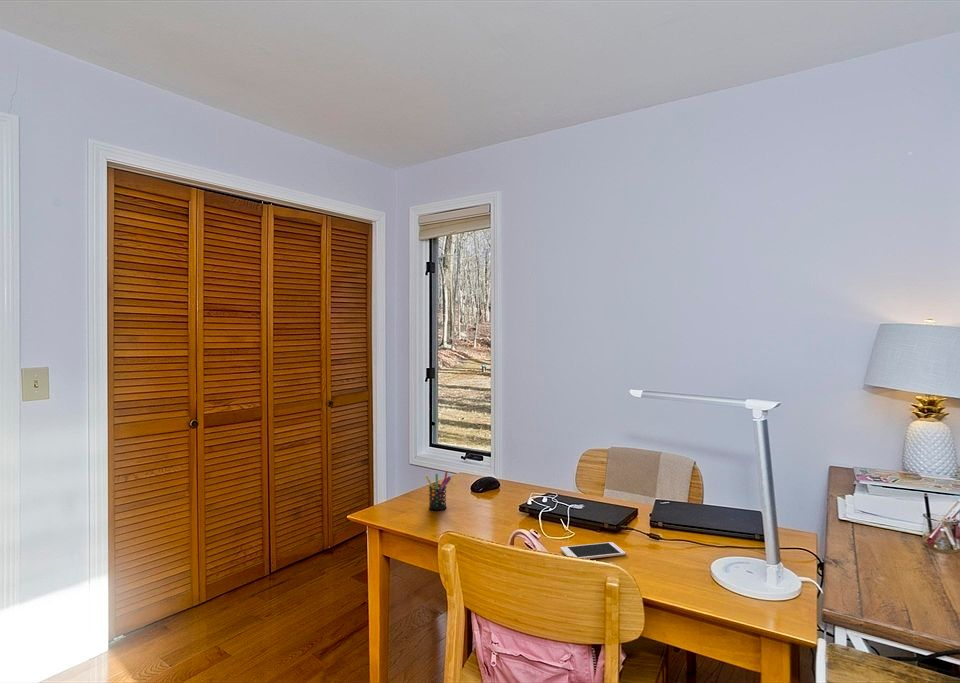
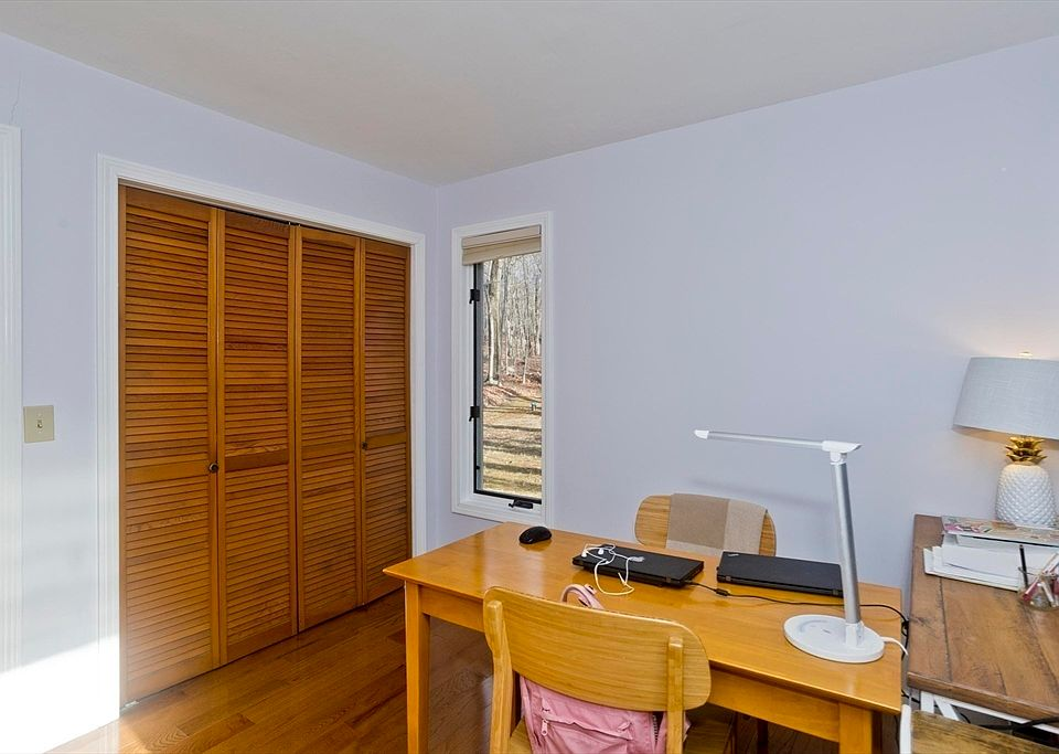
- cell phone [559,541,627,560]
- pen holder [424,470,452,511]
